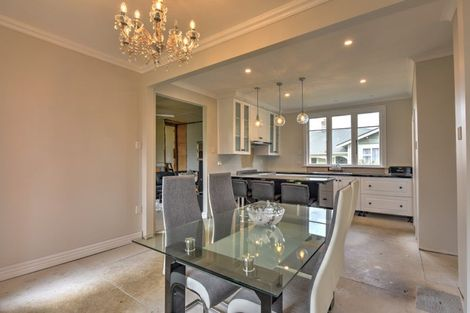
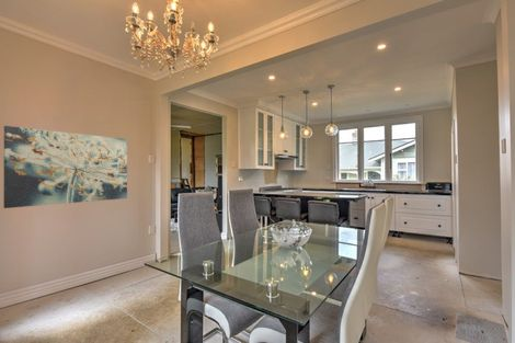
+ wall art [2,125,128,209]
